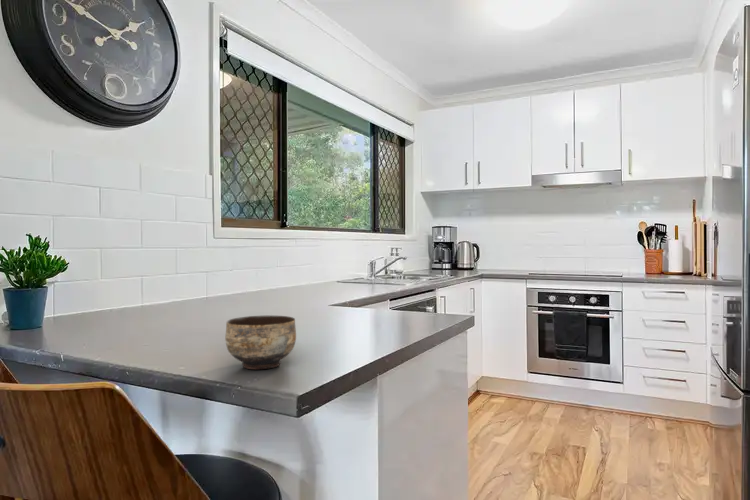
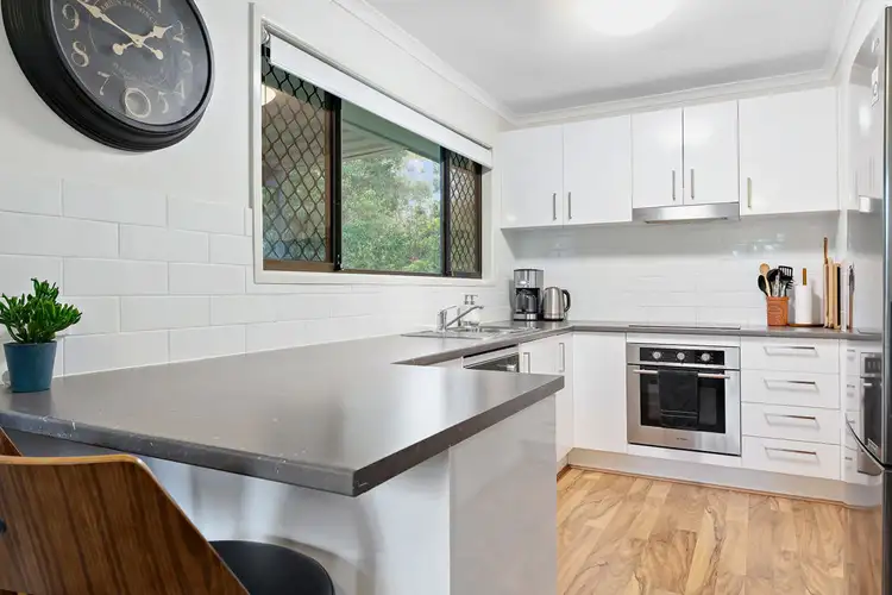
- ceramic bowl [224,314,297,370]
